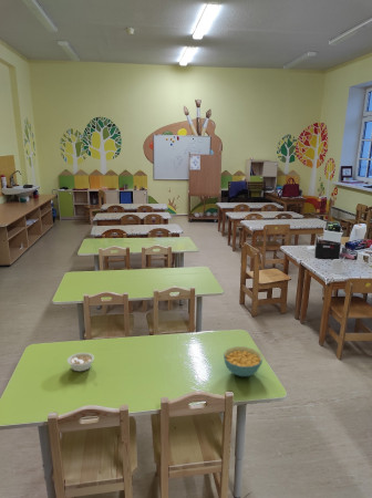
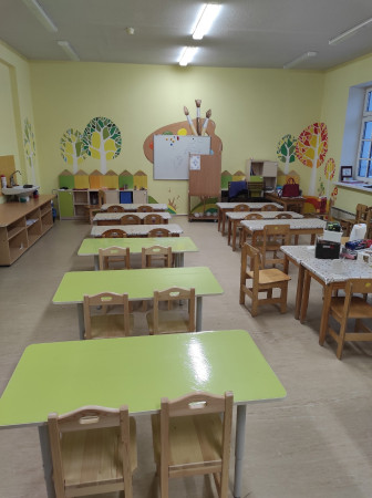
- legume [66,352,95,372]
- cereal bowl [223,345,264,377]
